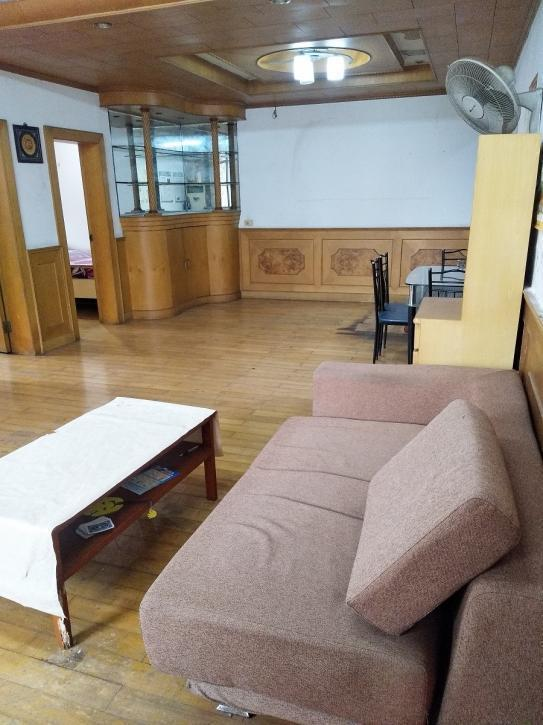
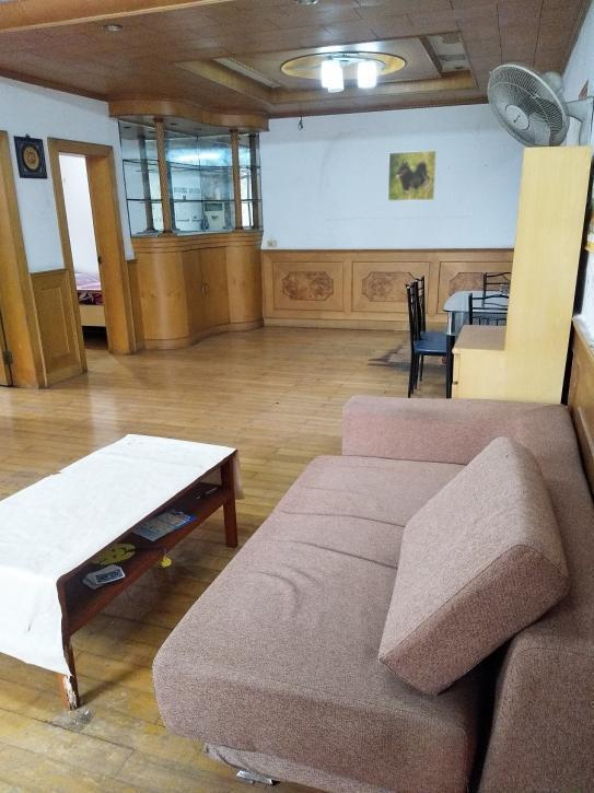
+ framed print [387,150,438,202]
